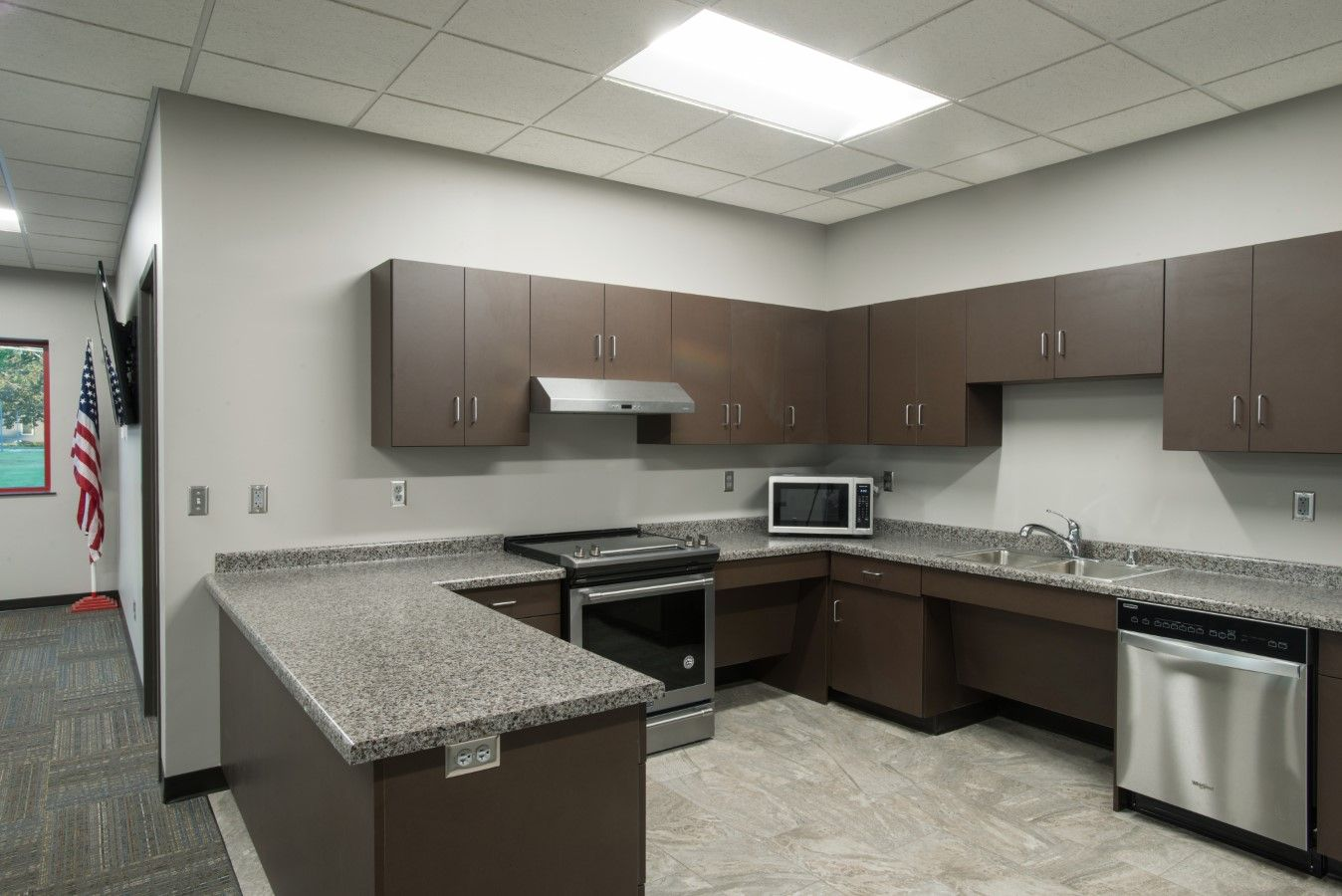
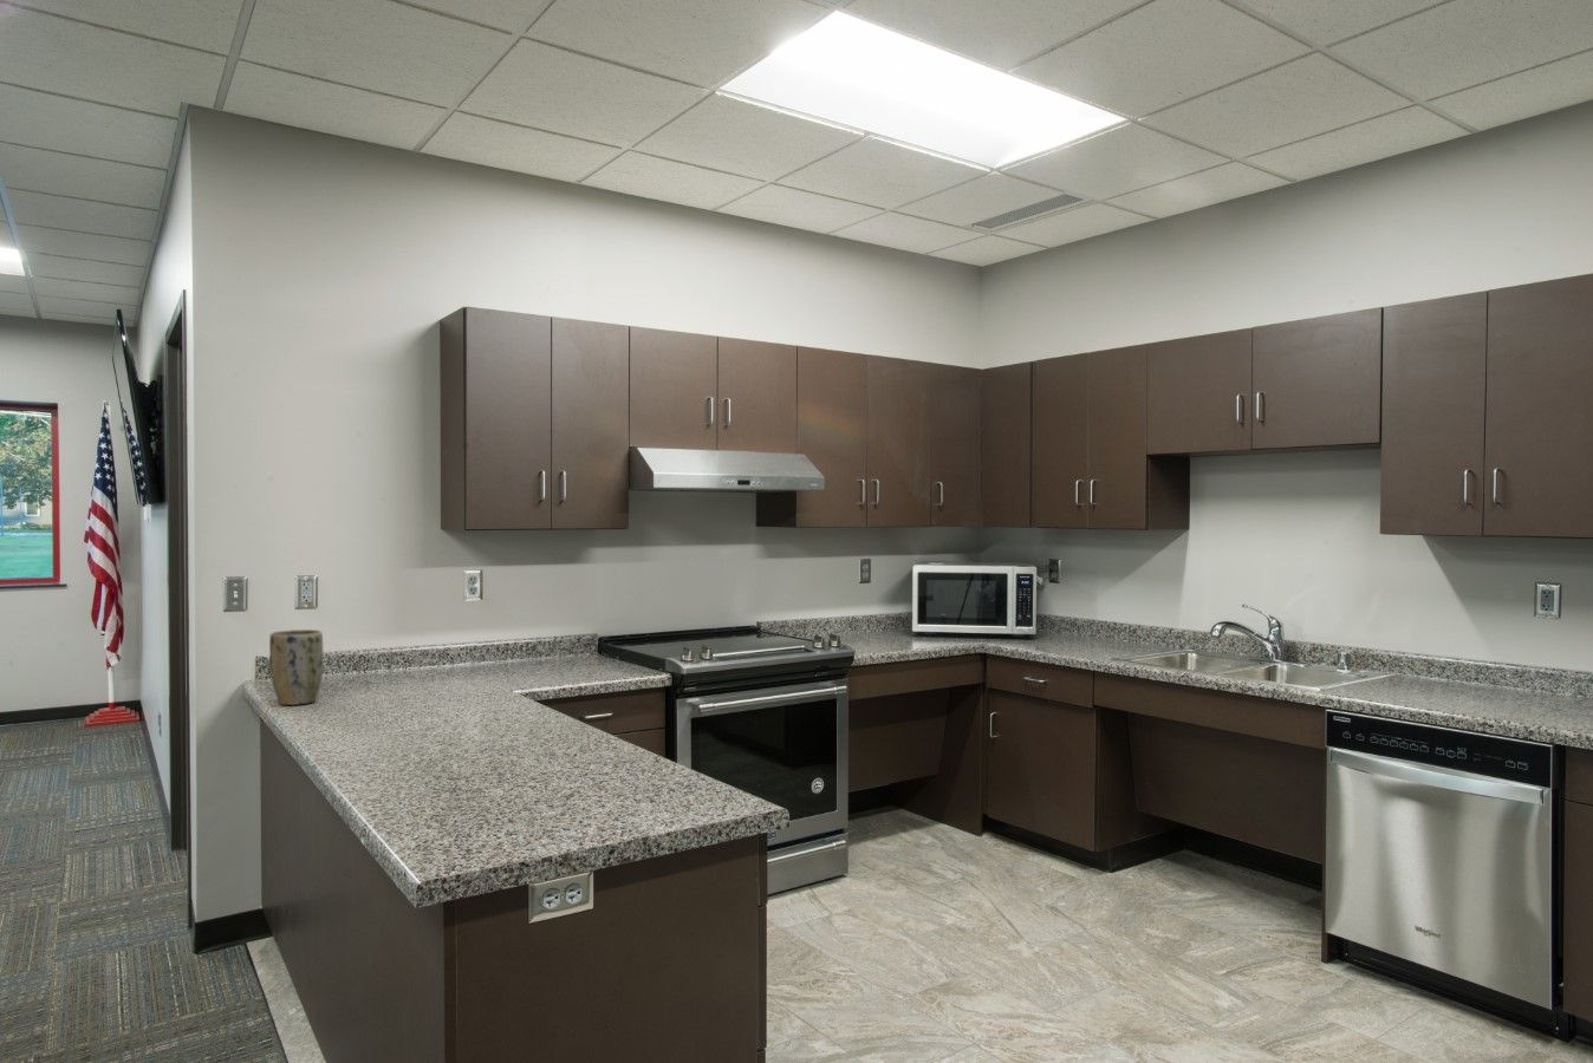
+ plant pot [268,629,324,706]
